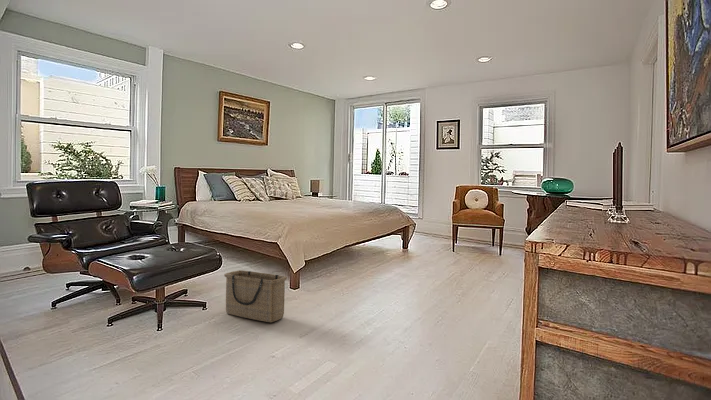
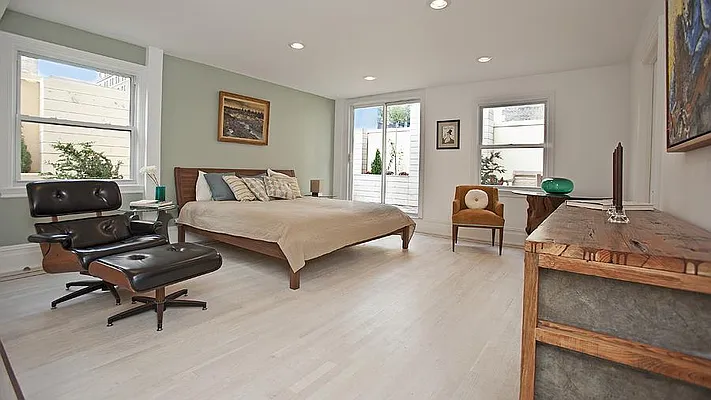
- basket [223,269,288,323]
